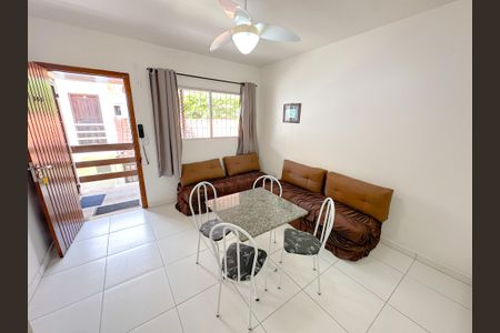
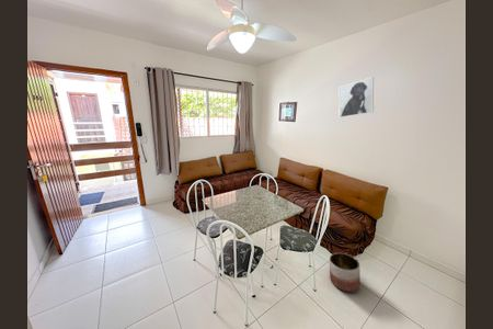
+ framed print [337,76,375,118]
+ planter [329,252,362,293]
